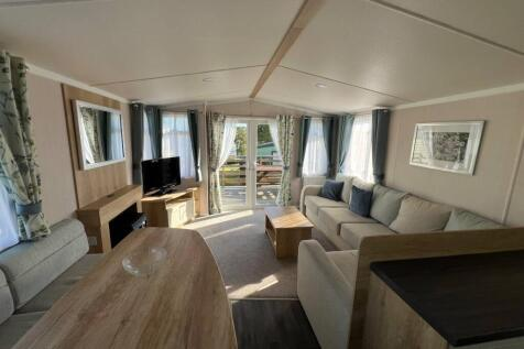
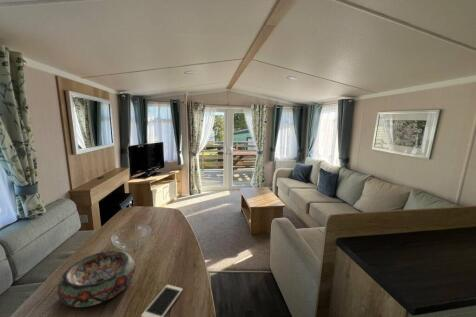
+ decorative bowl [56,250,137,308]
+ cell phone [140,284,184,317]
